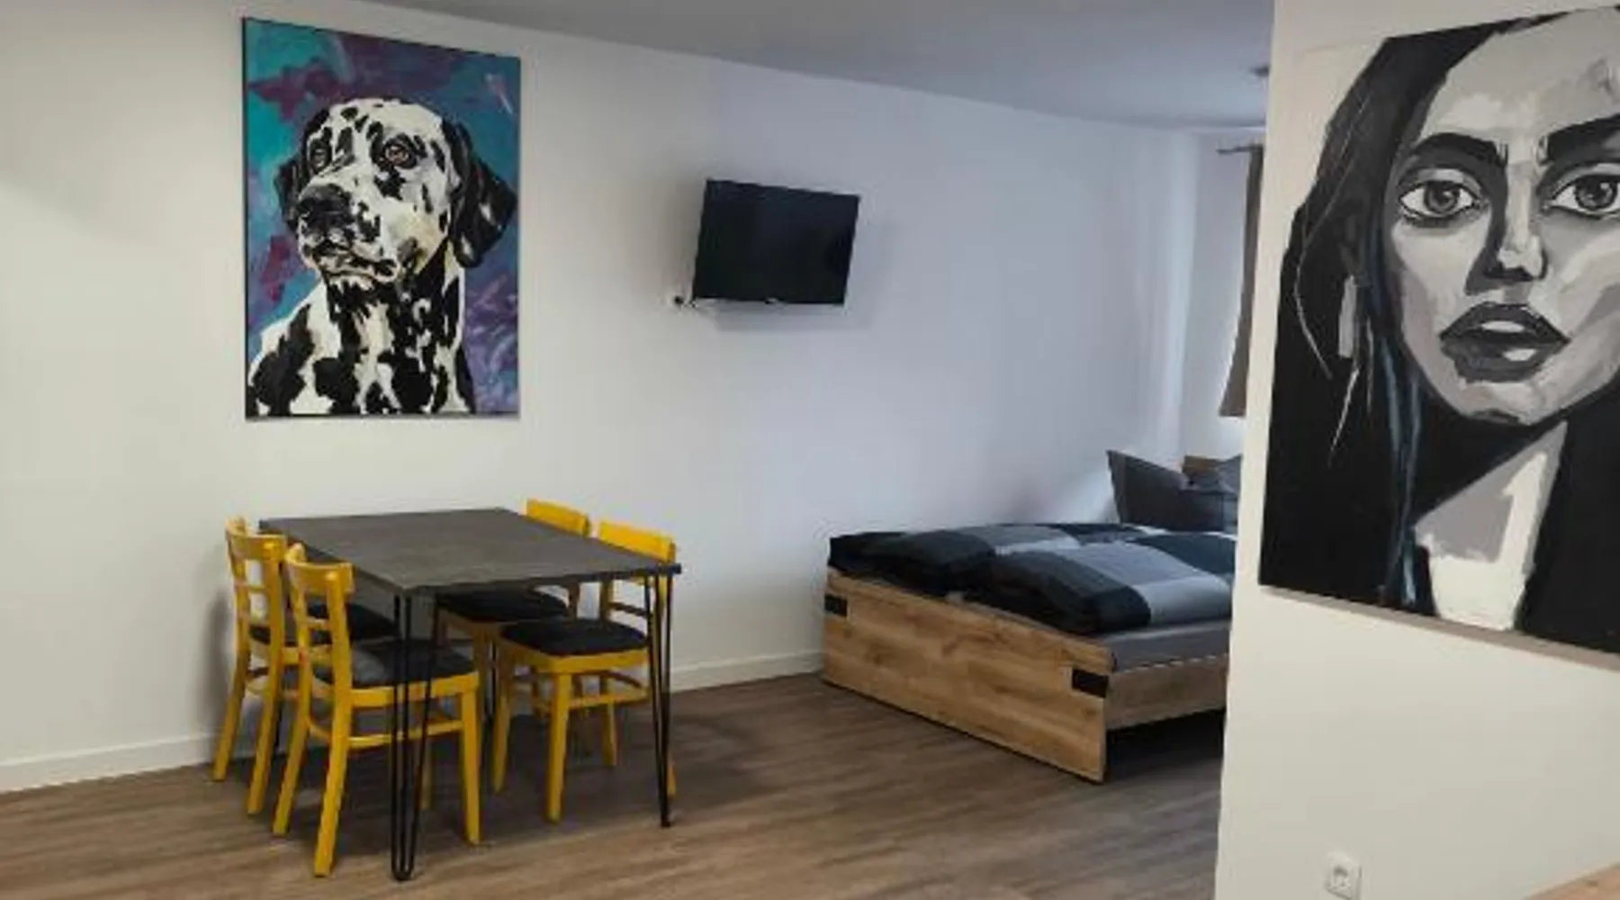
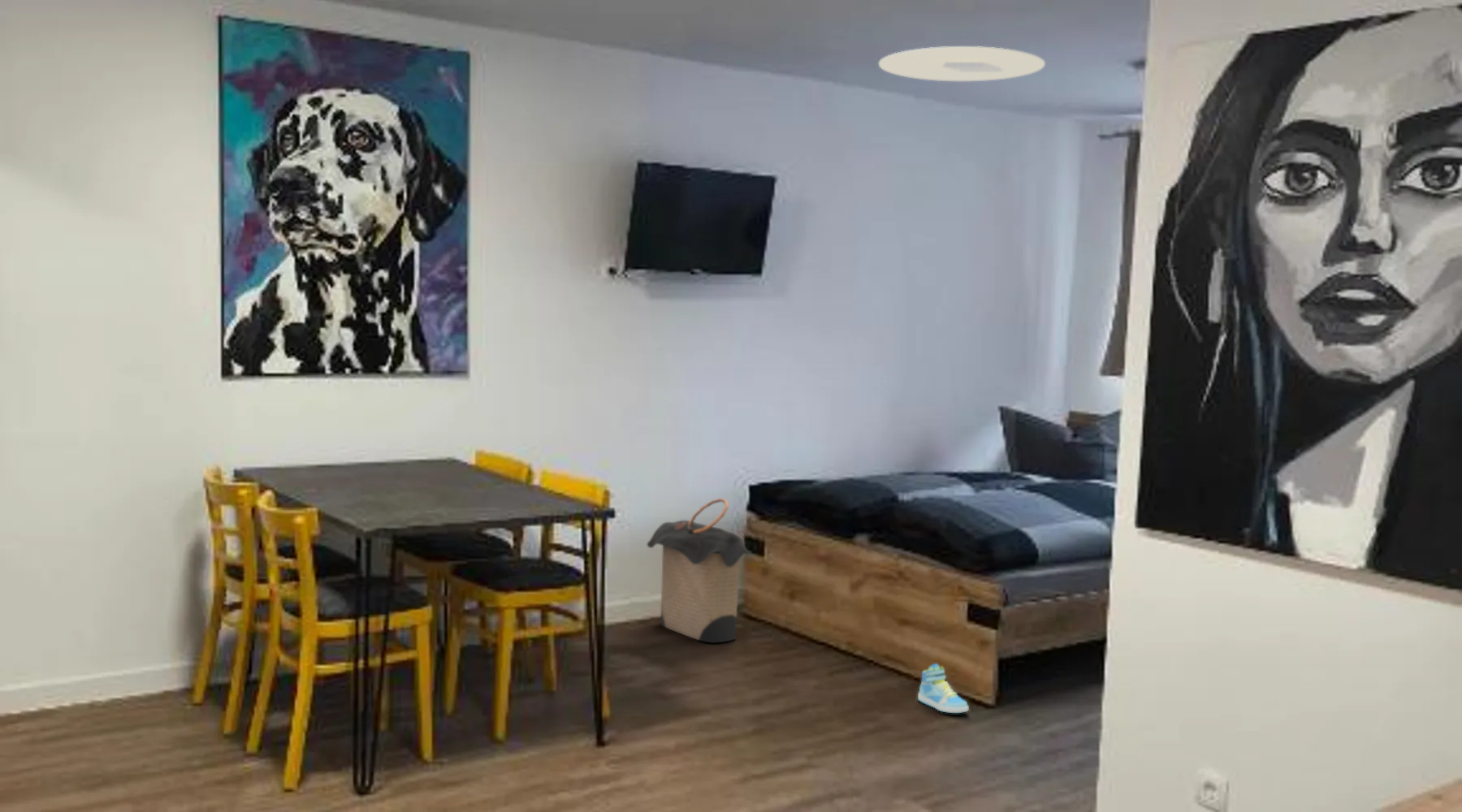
+ ceiling light [878,45,1046,82]
+ laundry hamper [647,498,751,643]
+ sneaker [917,663,970,714]
